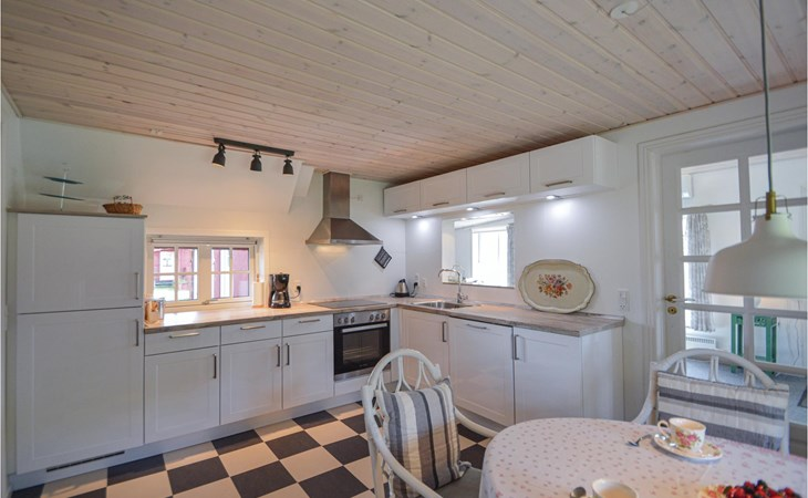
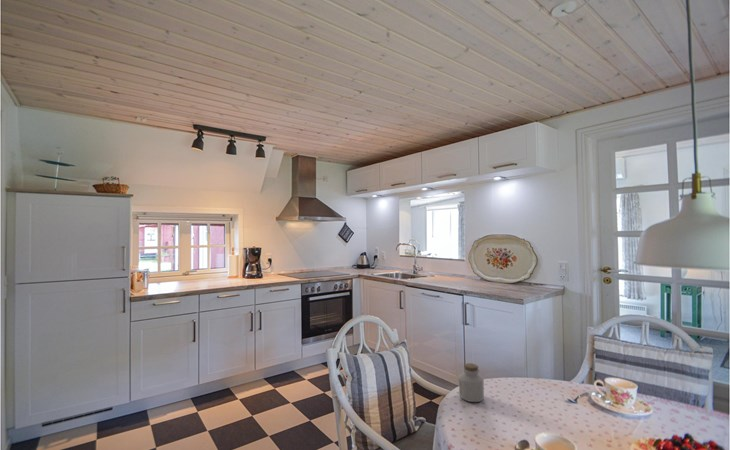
+ jar [458,362,485,403]
